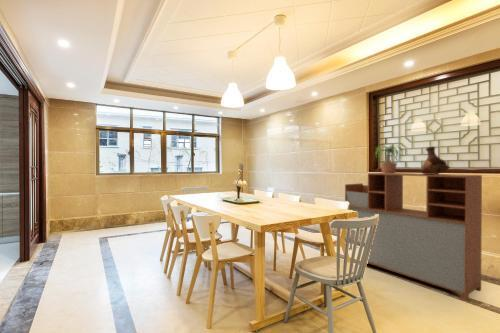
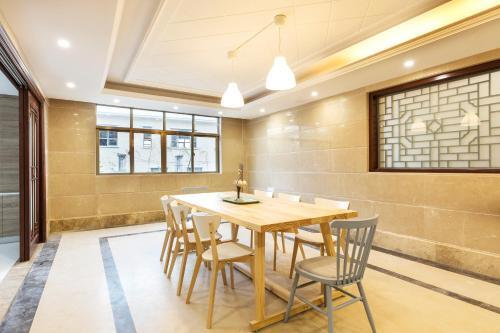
- ceramic vessel [420,146,451,175]
- storage cabinet [344,172,483,301]
- potted plant [374,144,406,174]
